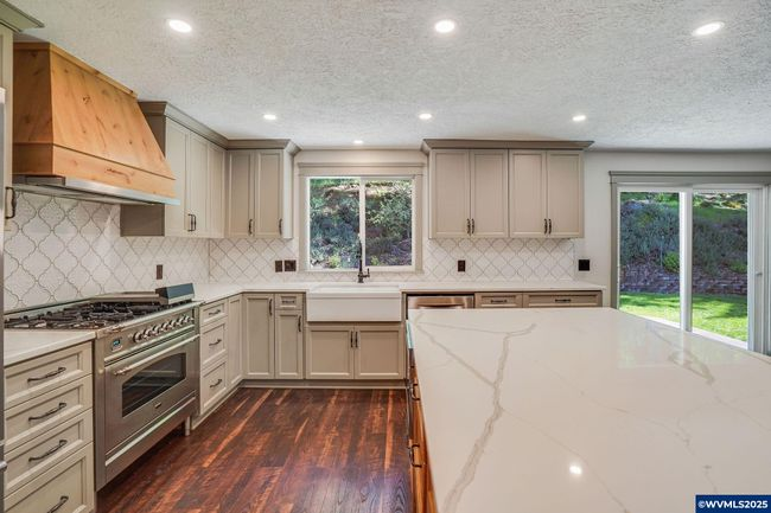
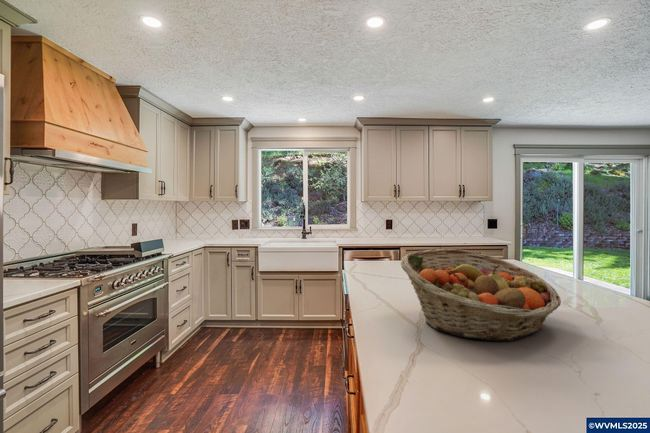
+ fruit basket [400,248,562,342]
